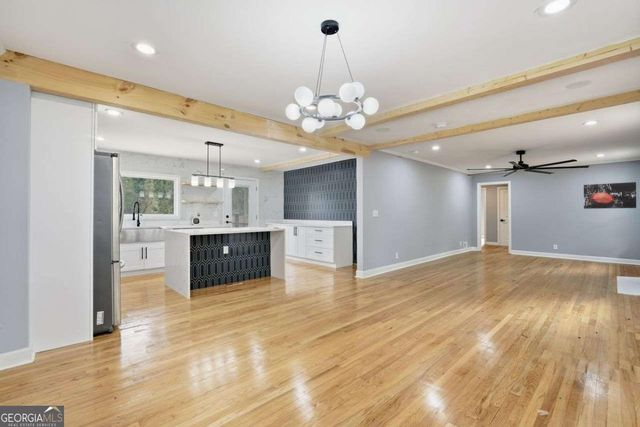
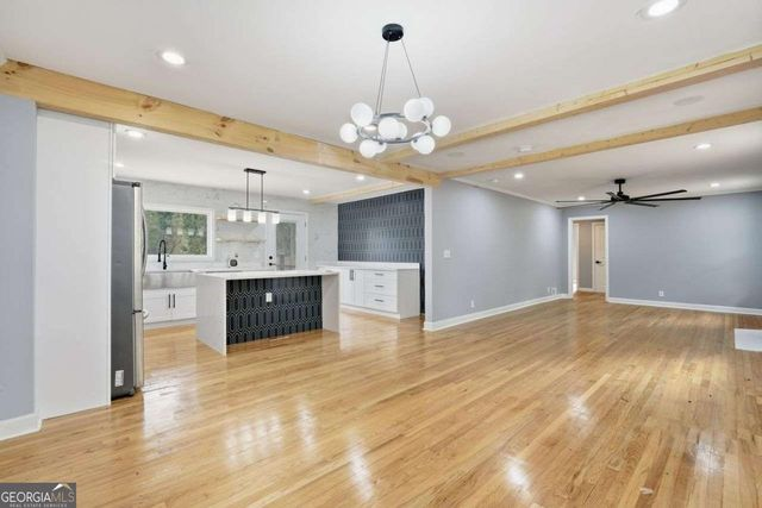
- wall art [583,181,637,210]
